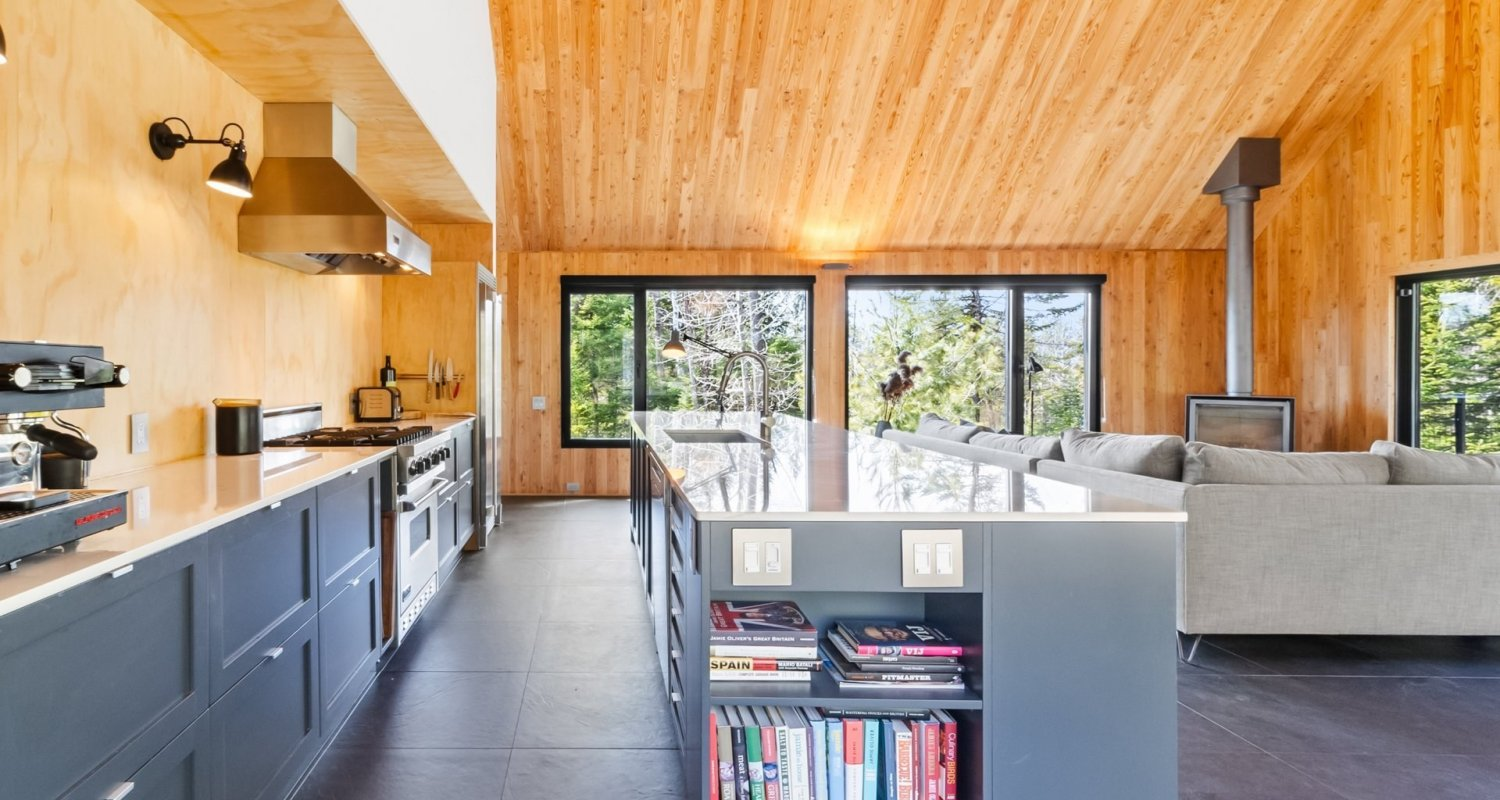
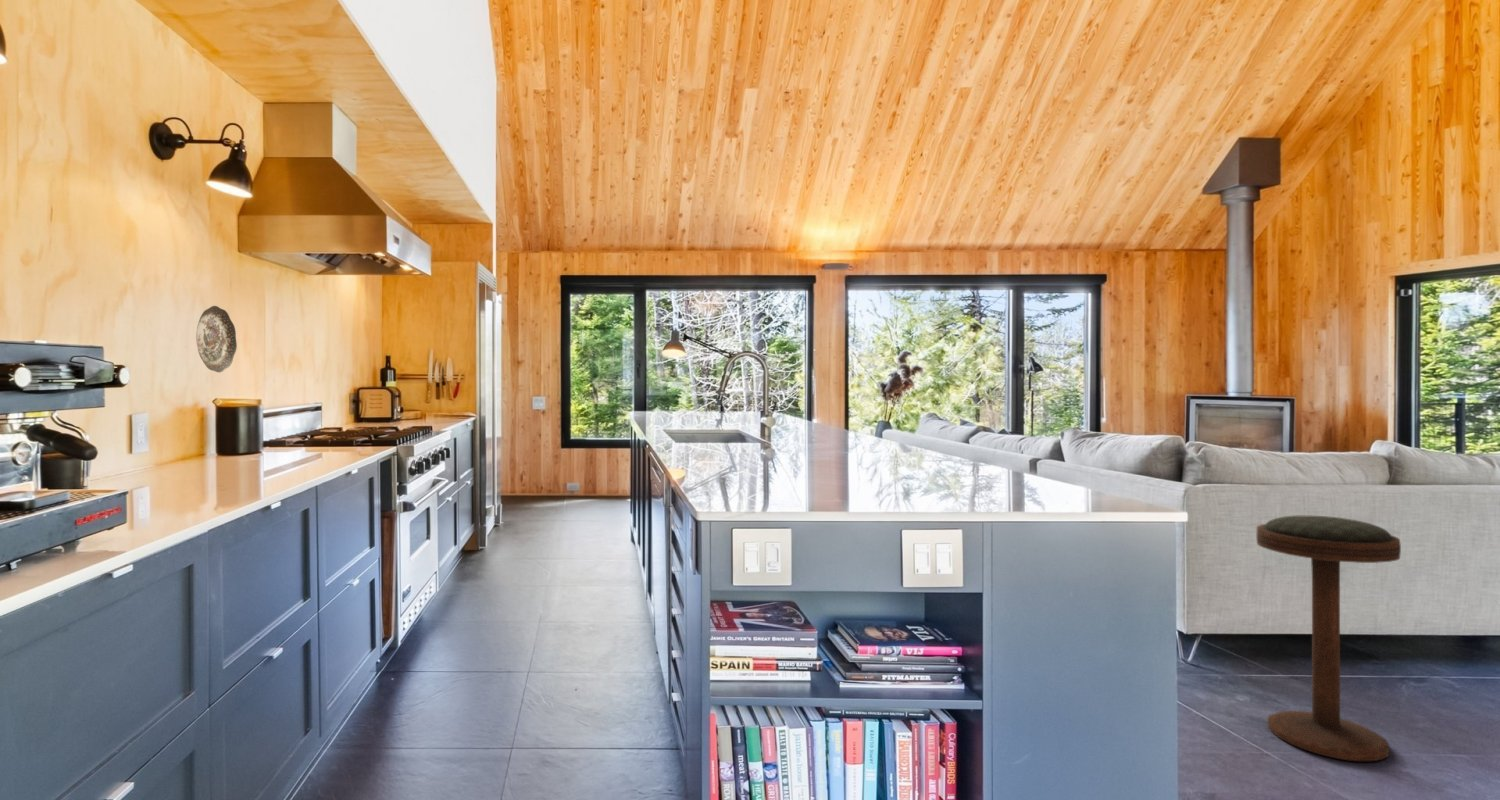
+ decorative plate [195,305,238,373]
+ bar stool [1256,515,1402,762]
